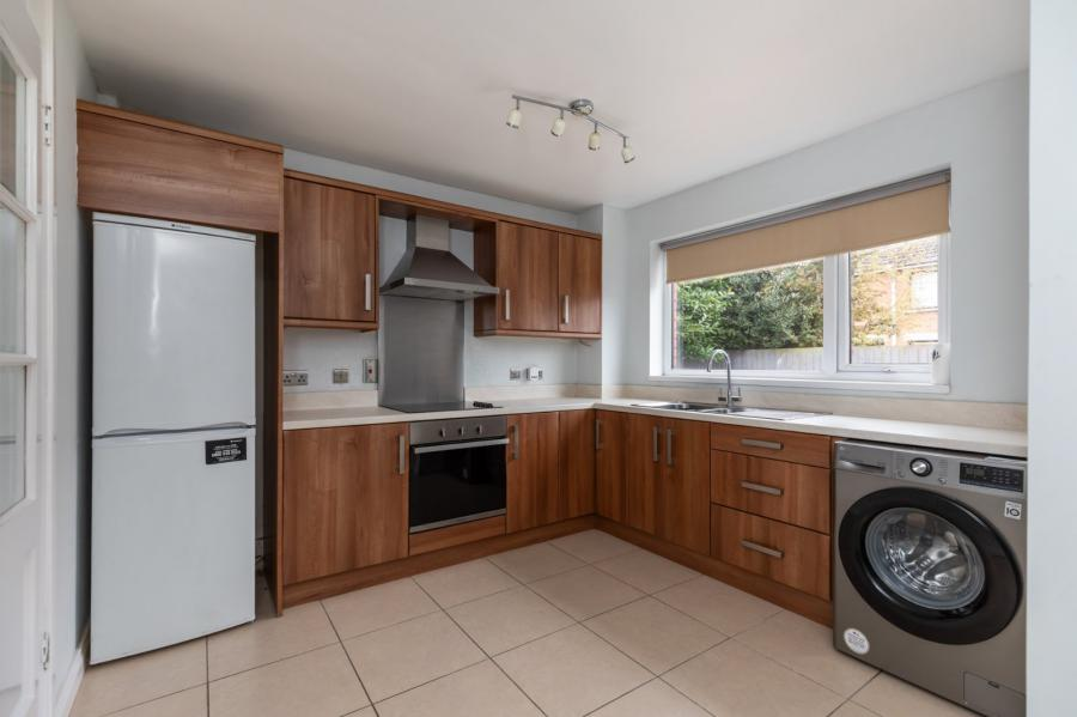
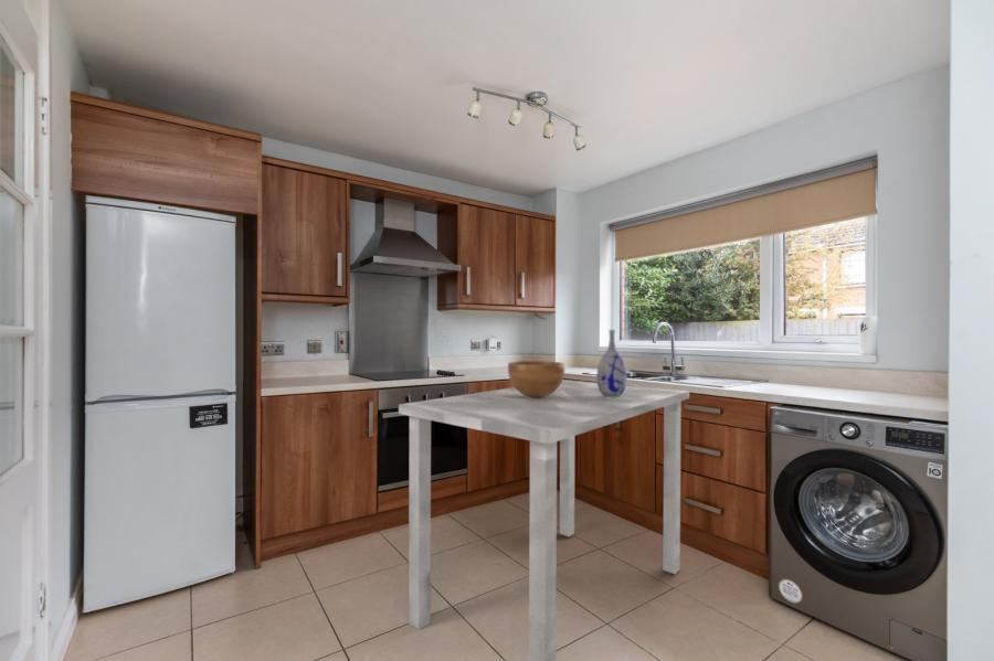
+ dining table [398,379,690,661]
+ bowl [507,360,565,397]
+ vase [595,329,628,398]
